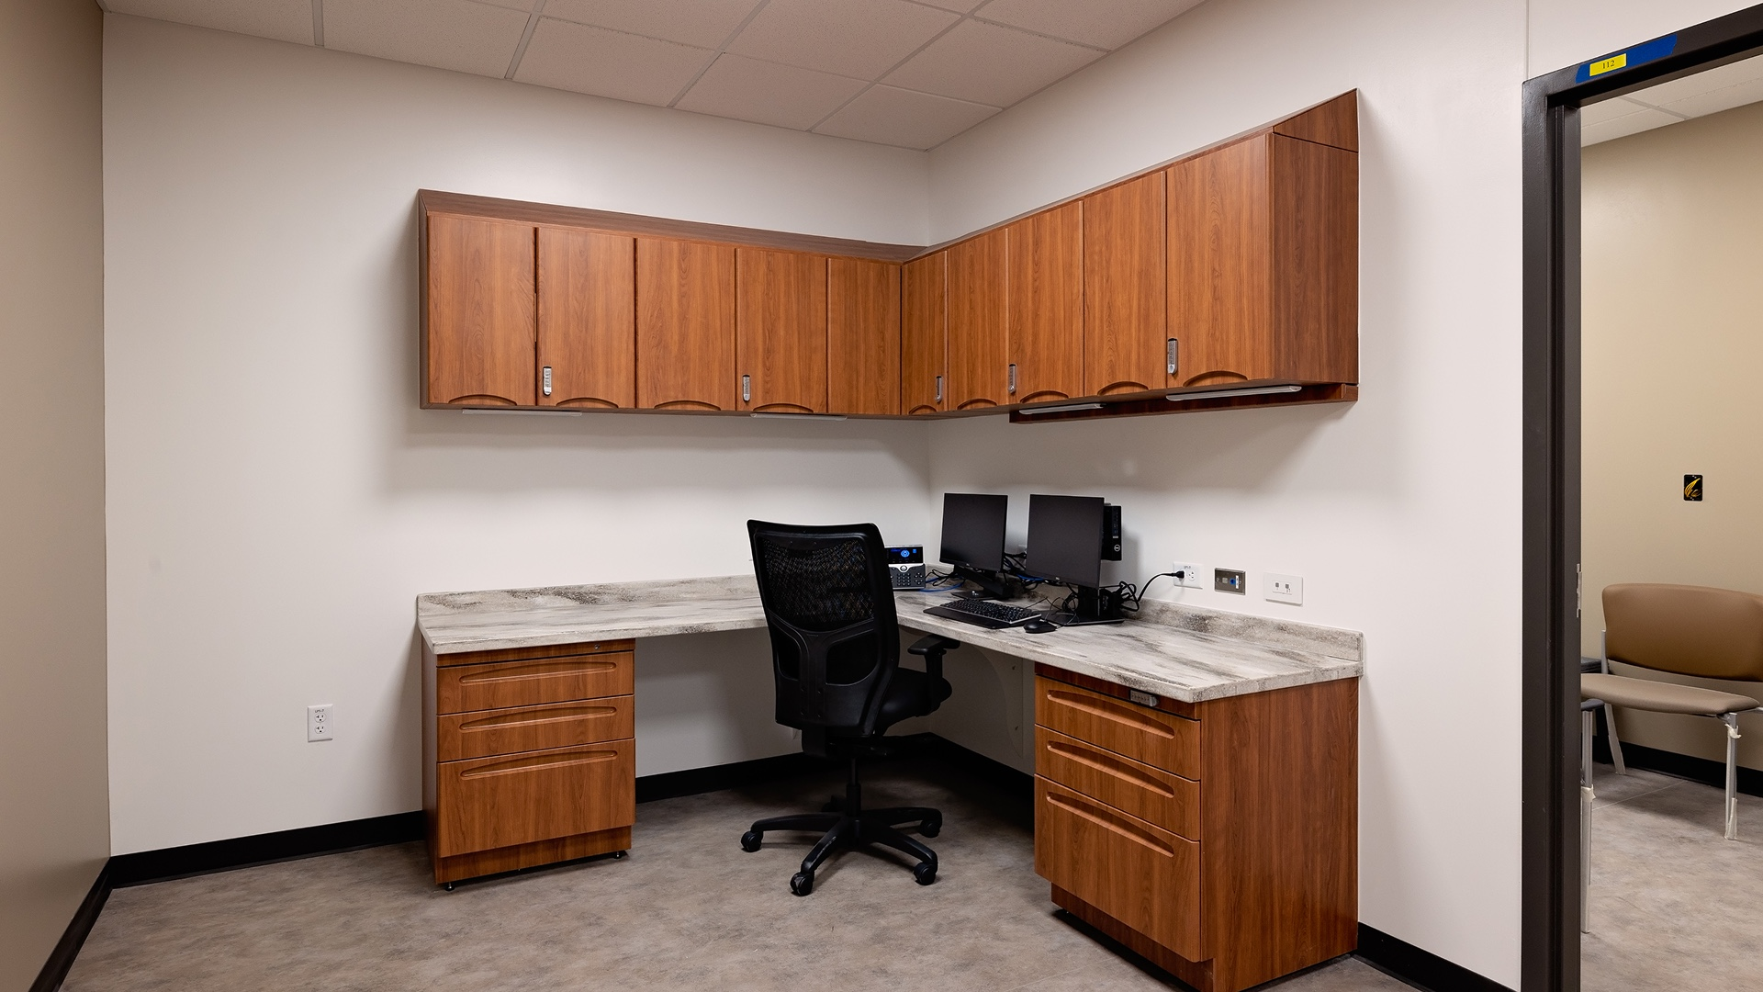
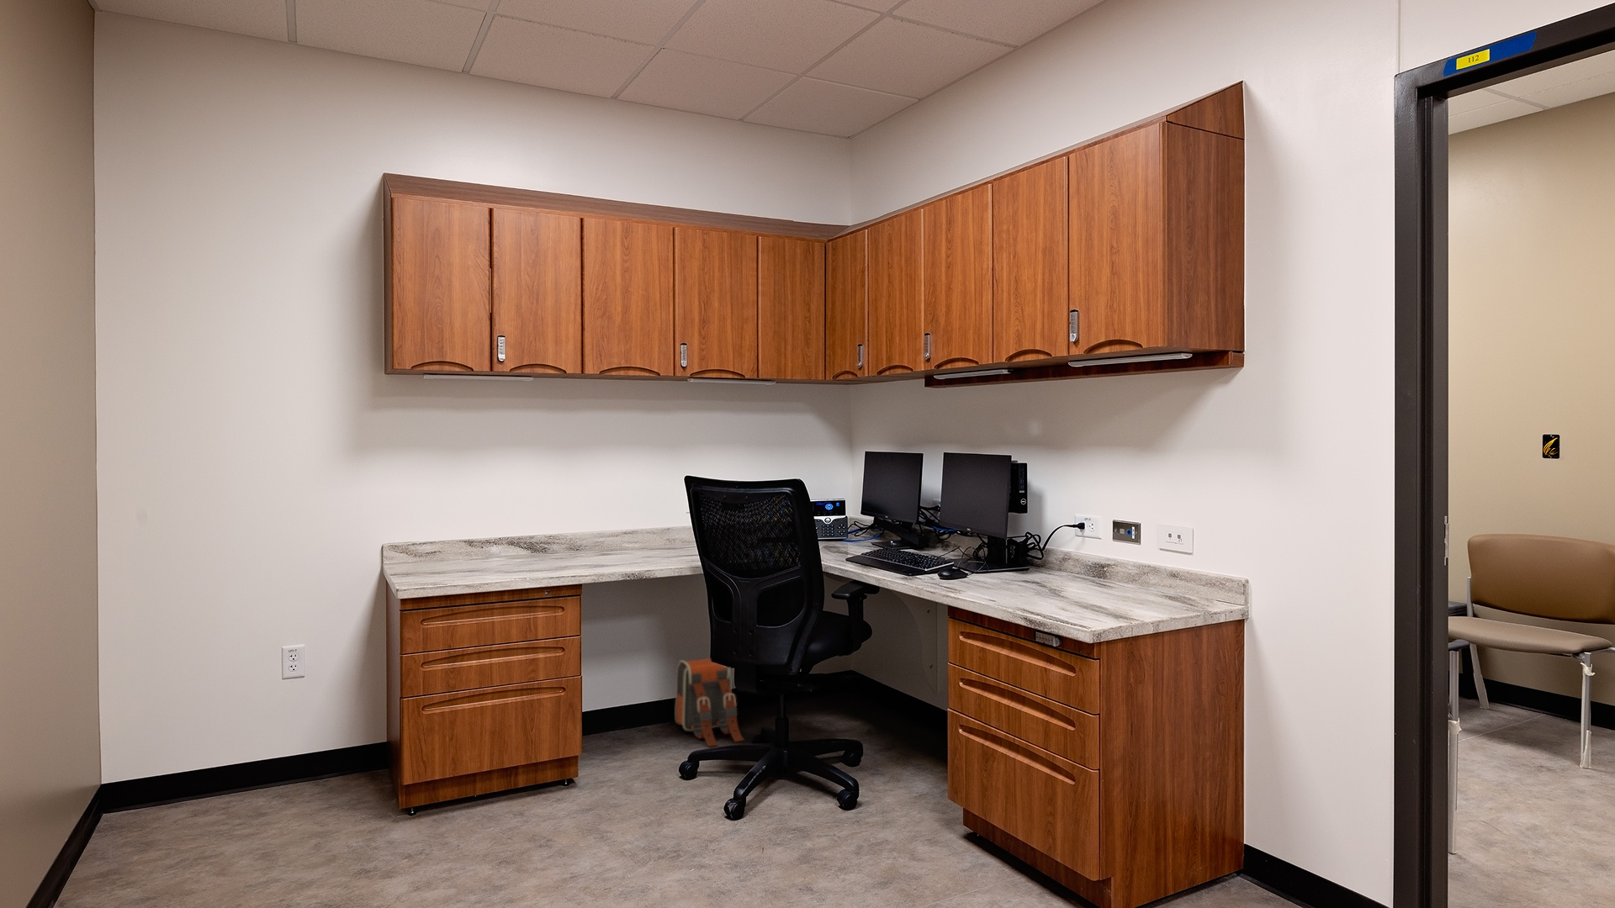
+ backpack [674,657,744,747]
